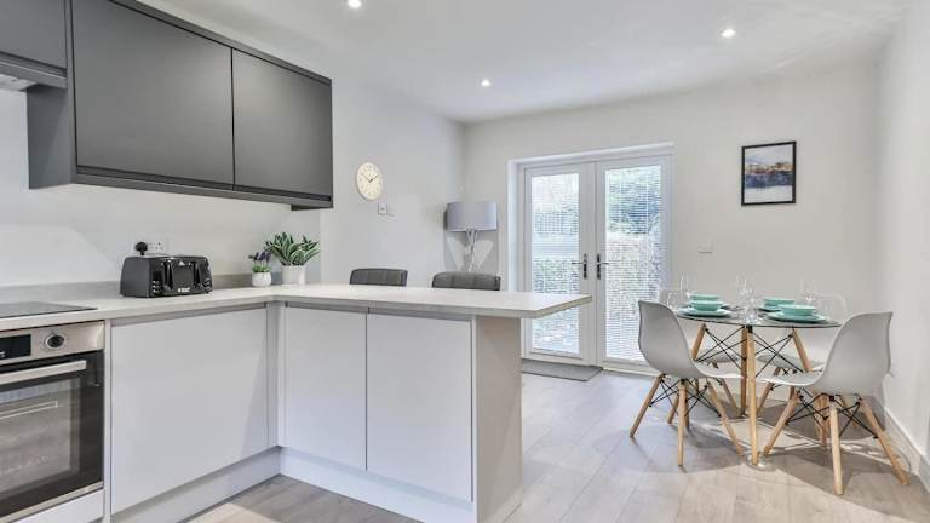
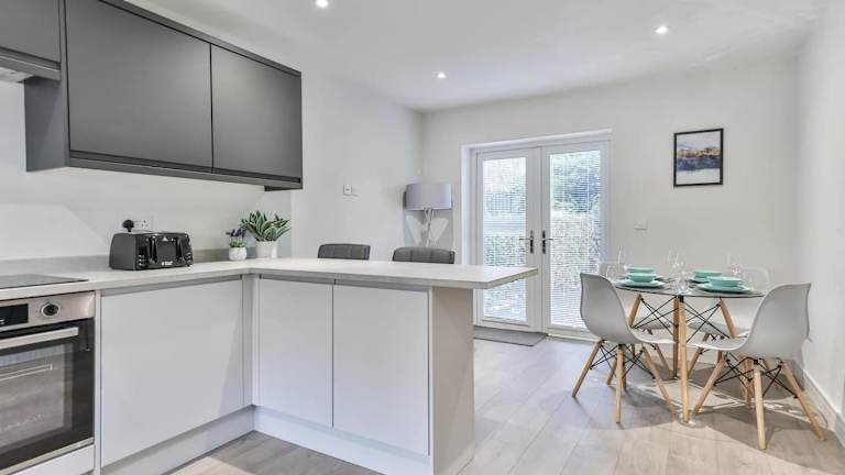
- wall clock [355,161,384,202]
